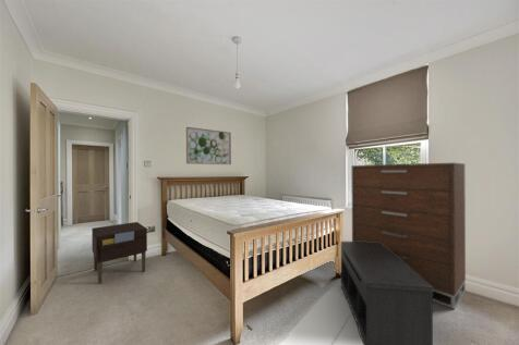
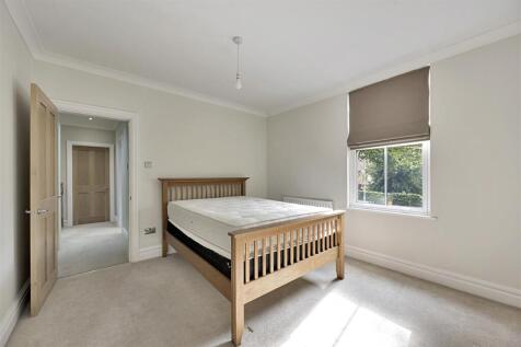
- dresser [351,162,467,310]
- nightstand [90,221,148,285]
- wall art [185,126,232,165]
- bench [340,241,434,345]
